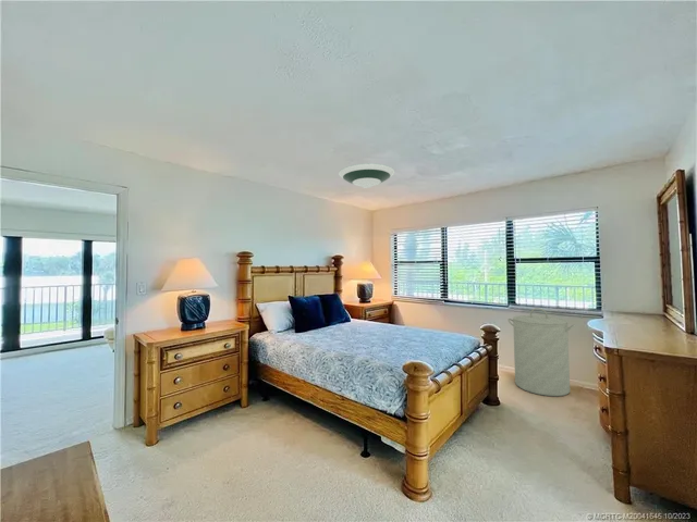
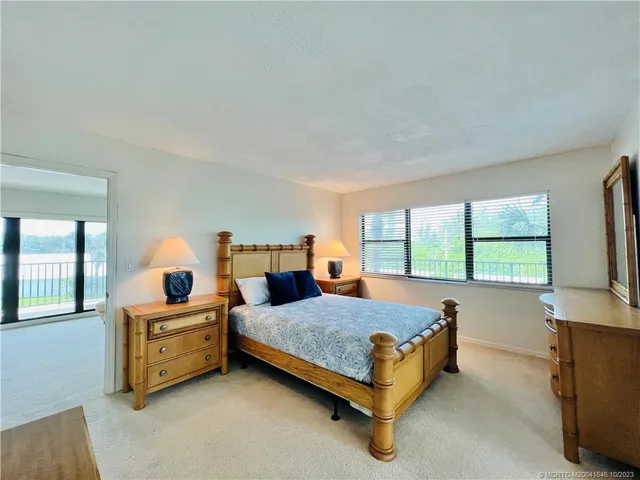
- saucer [338,162,395,189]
- laundry hamper [506,307,576,397]
